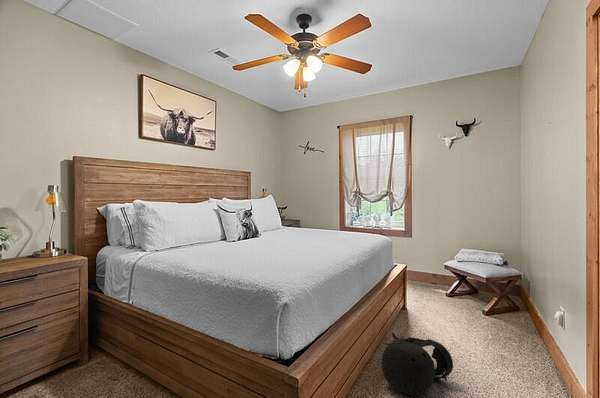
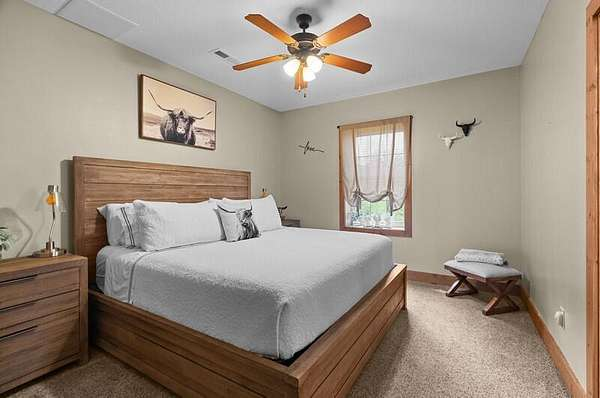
- tactical helmet [380,331,454,396]
